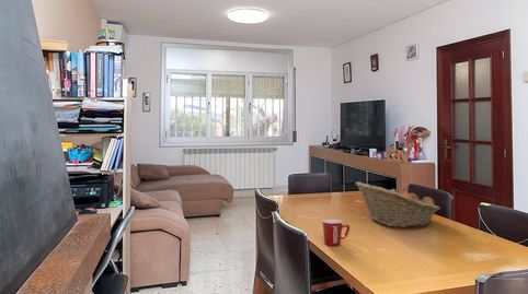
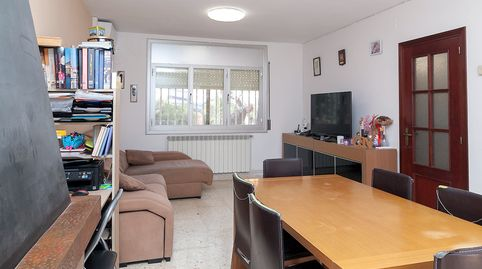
- mug [322,219,351,247]
- fruit basket [355,180,440,228]
